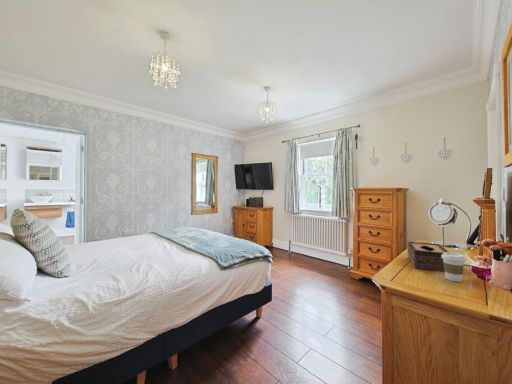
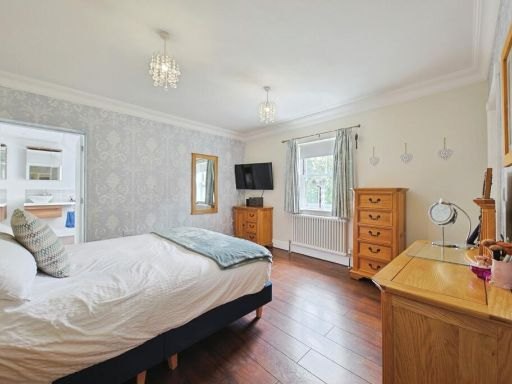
- tissue box [407,241,450,273]
- coffee cup [441,252,467,283]
